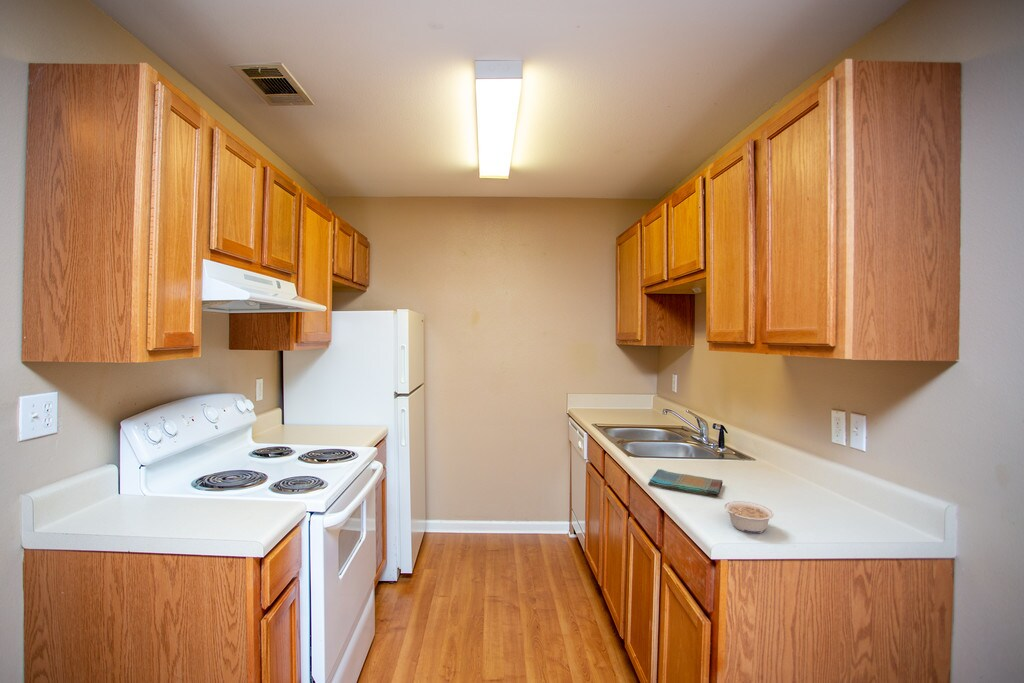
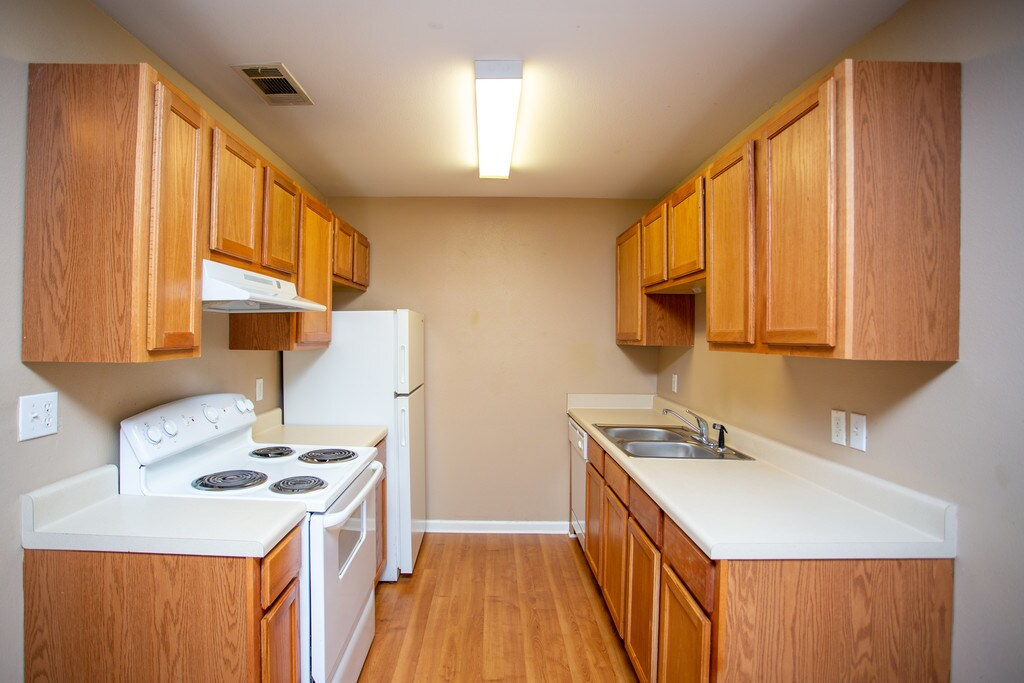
- dish towel [647,468,723,497]
- legume [724,500,775,534]
